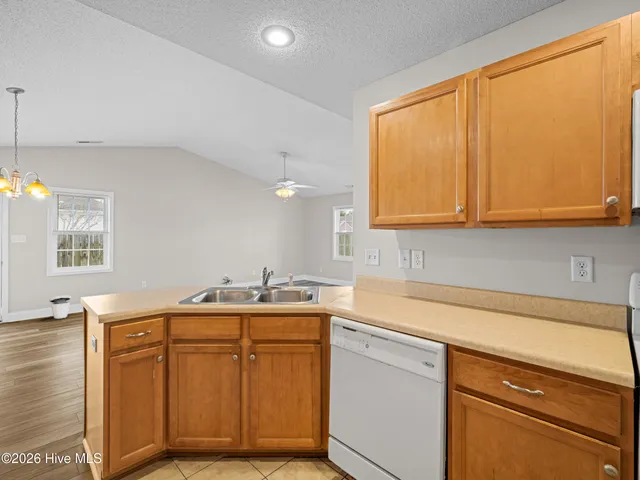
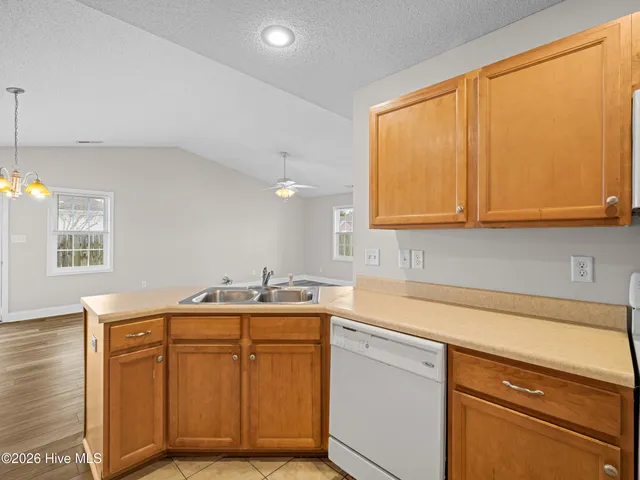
- trash can [48,295,72,319]
